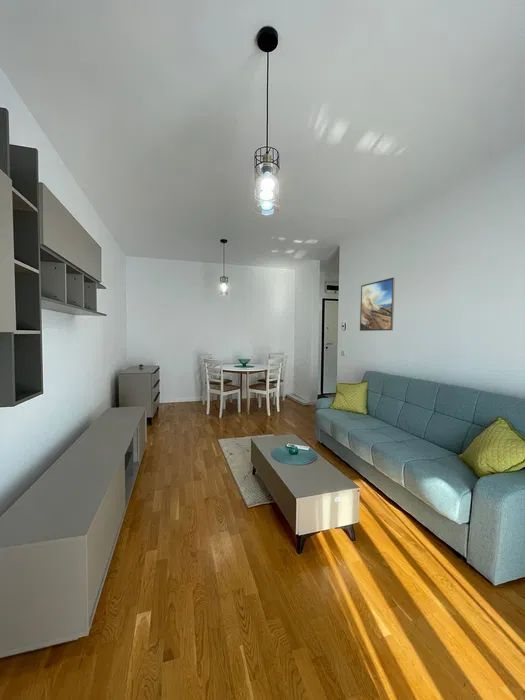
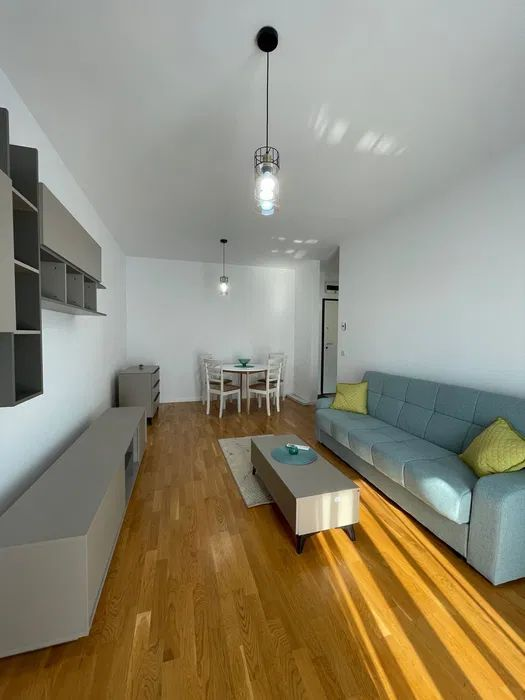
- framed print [359,276,396,332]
